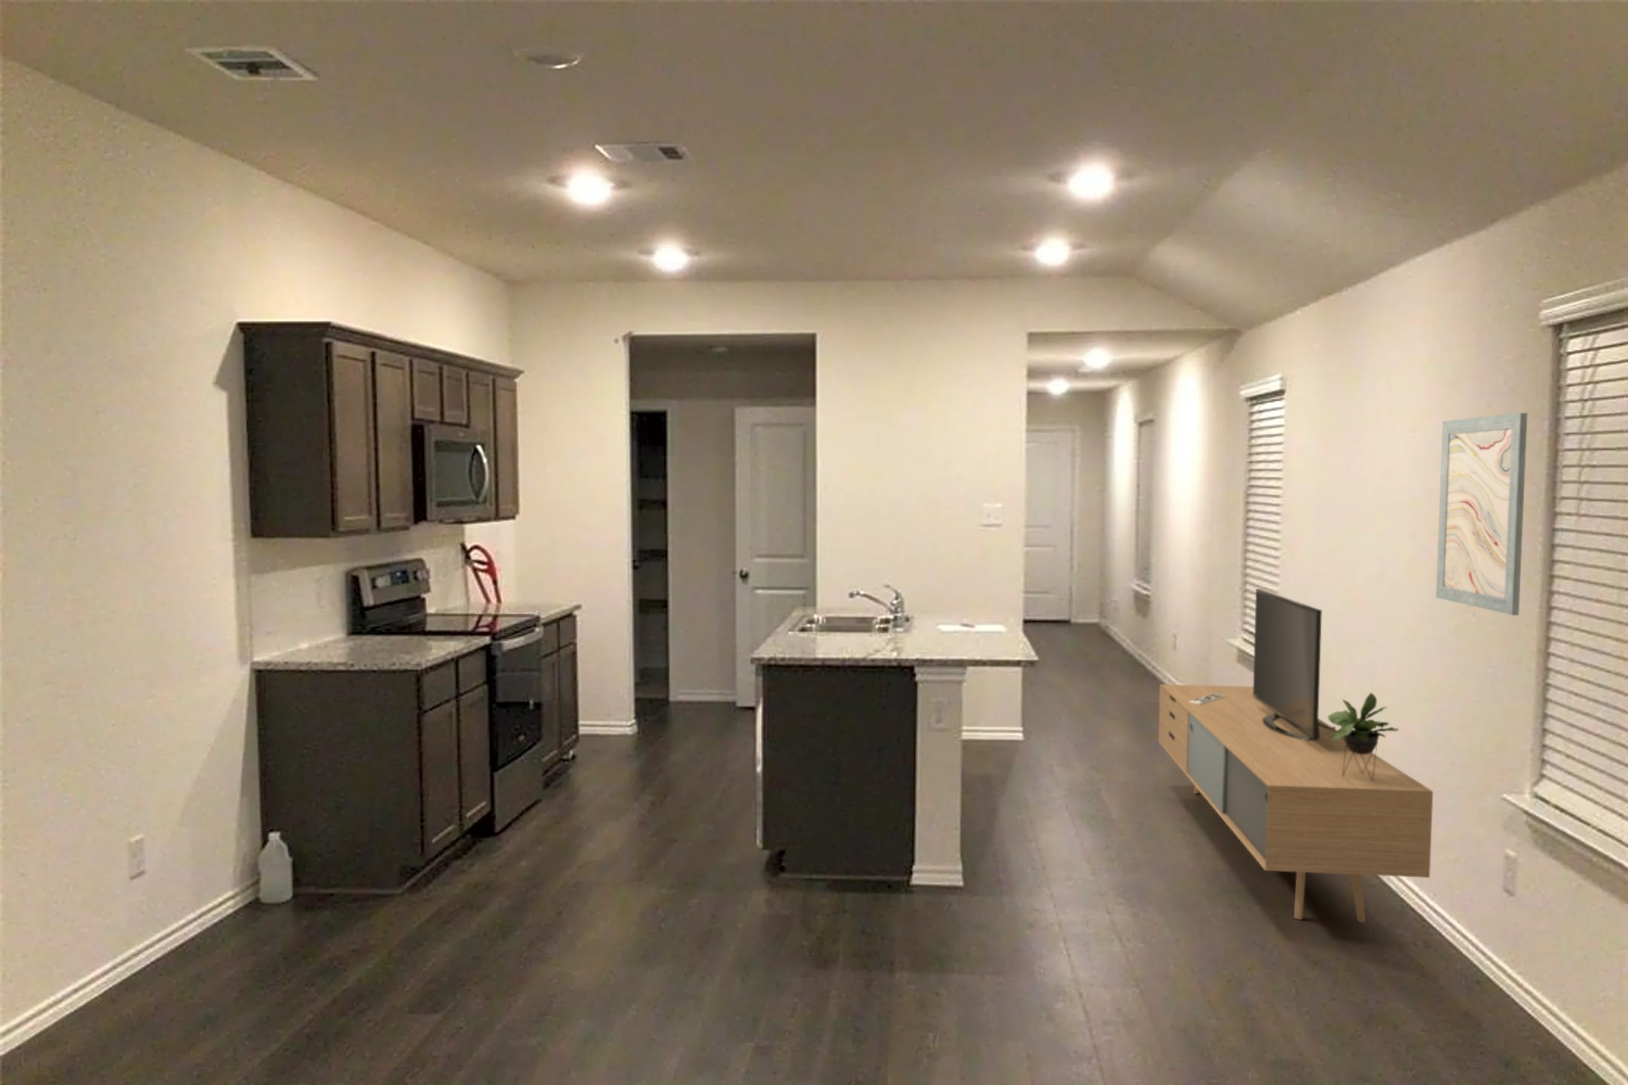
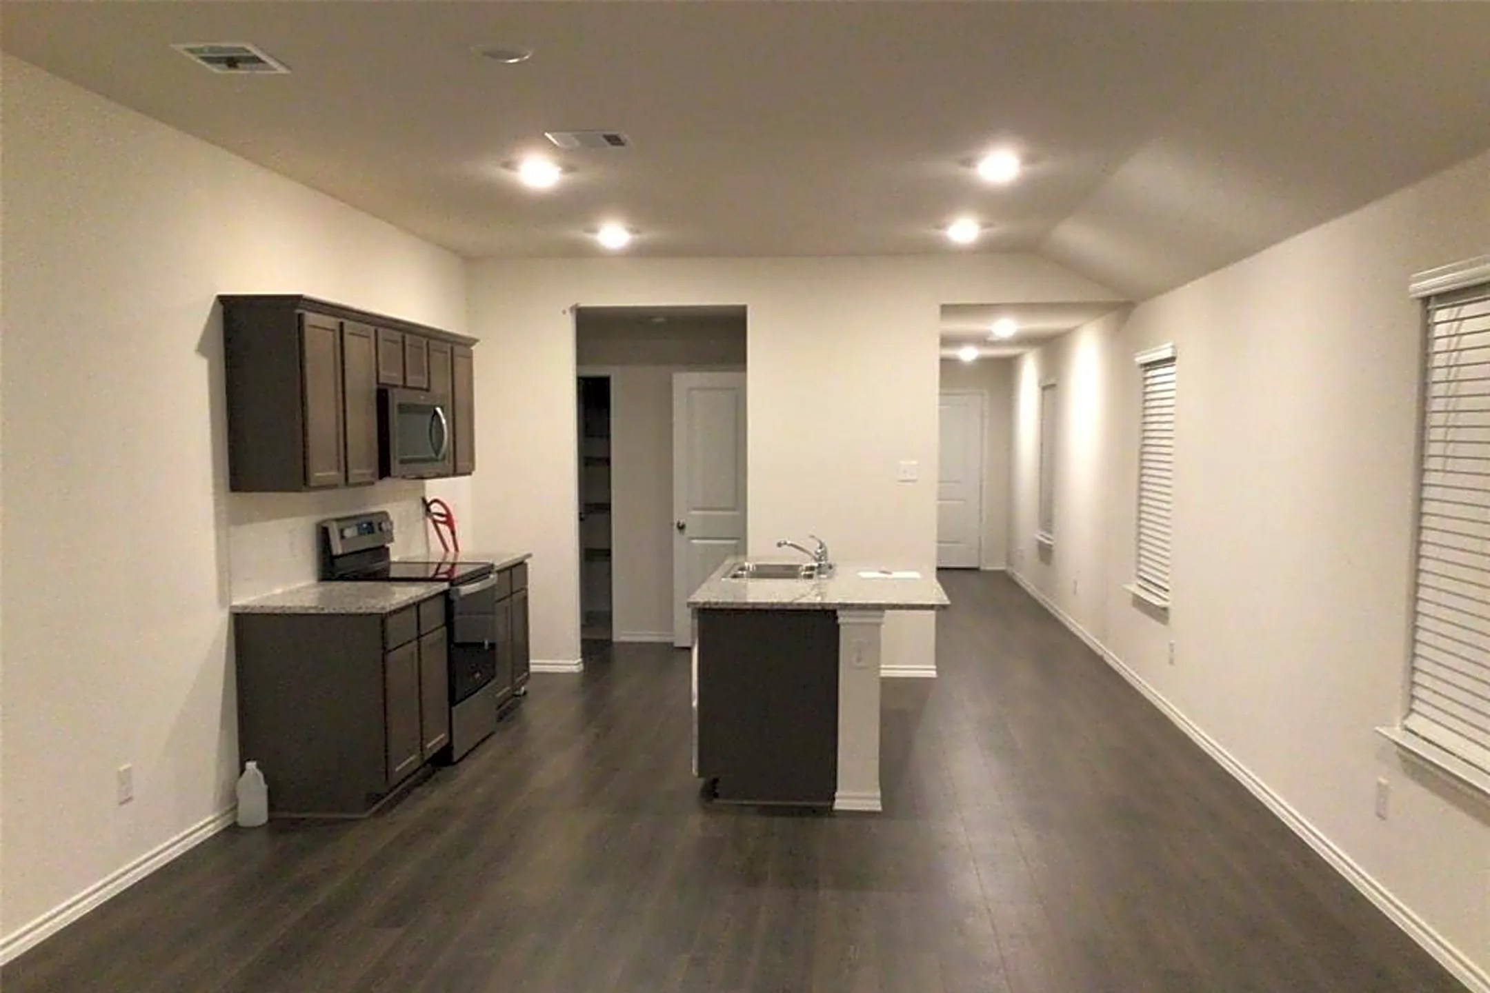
- wall art [1435,412,1529,616]
- media console [1158,587,1433,924]
